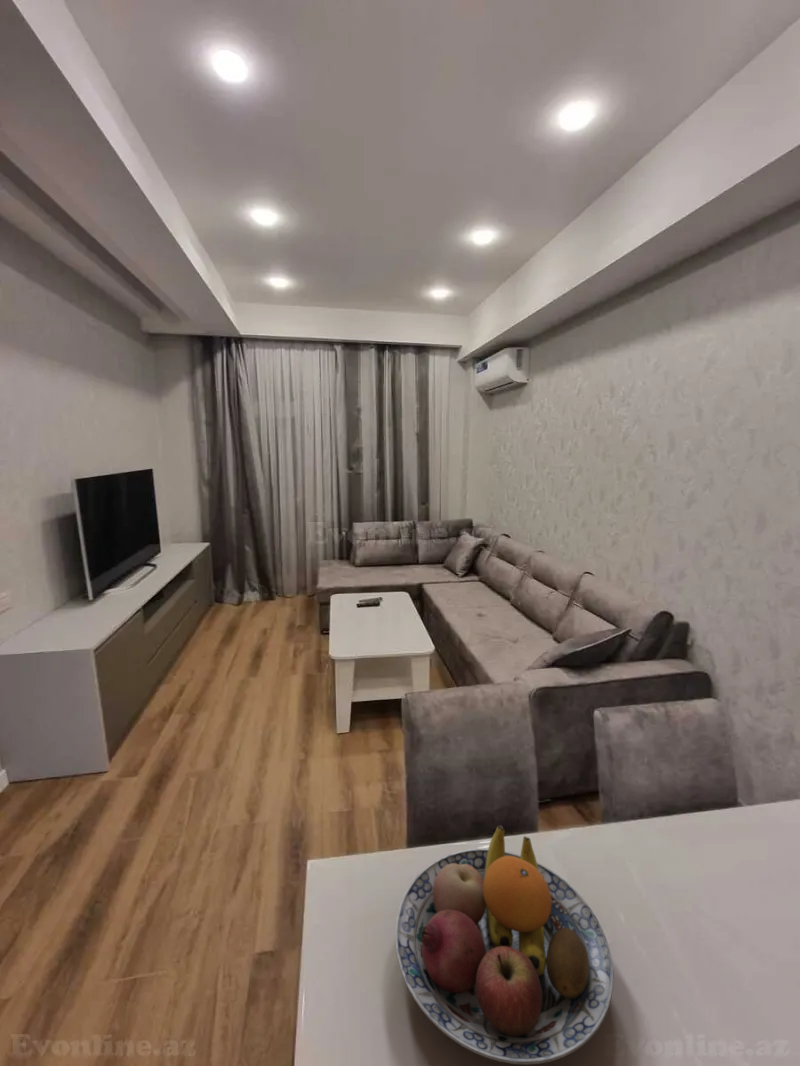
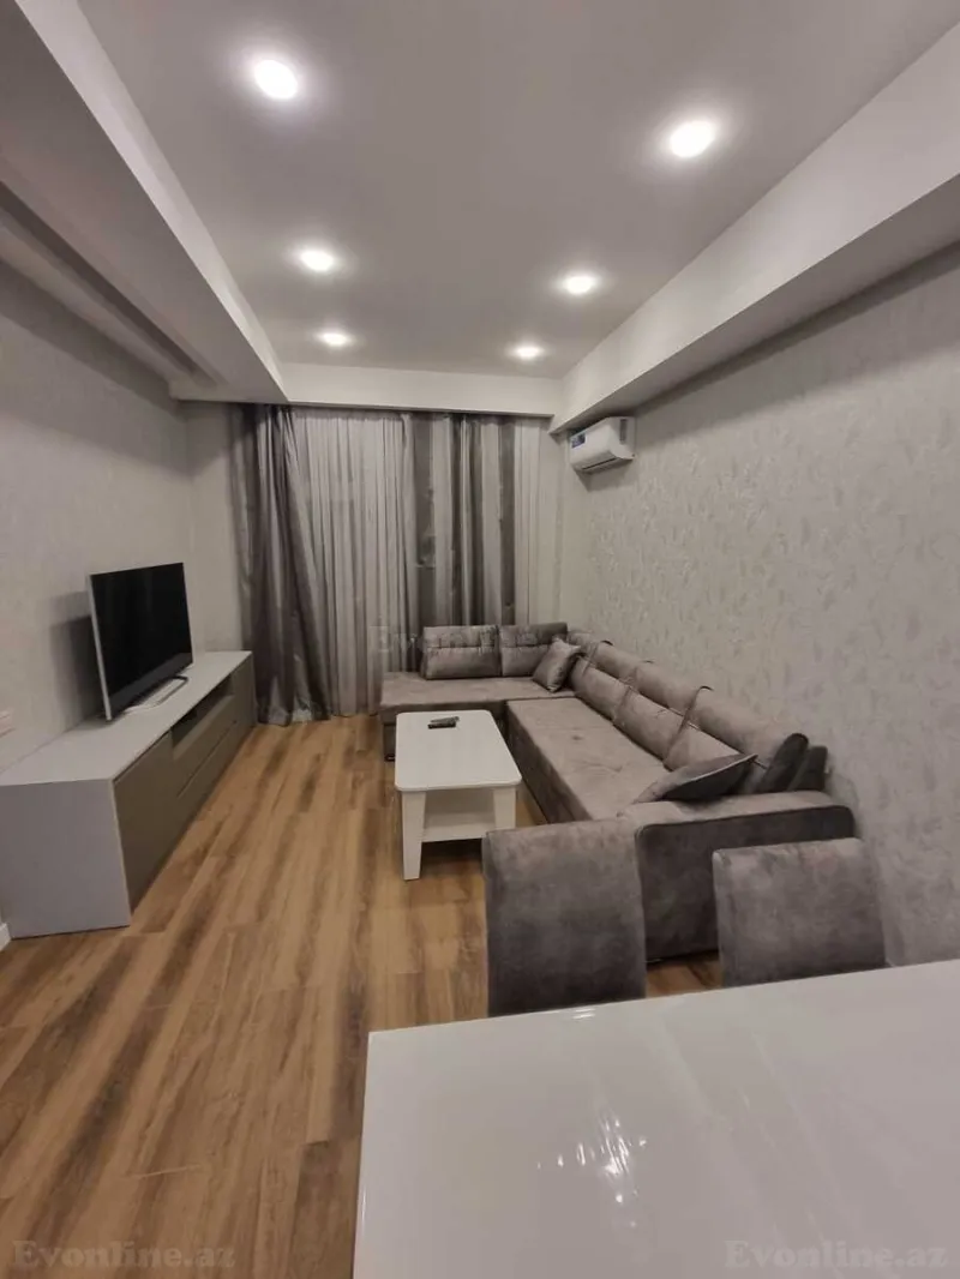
- fruit bowl [394,824,614,1065]
